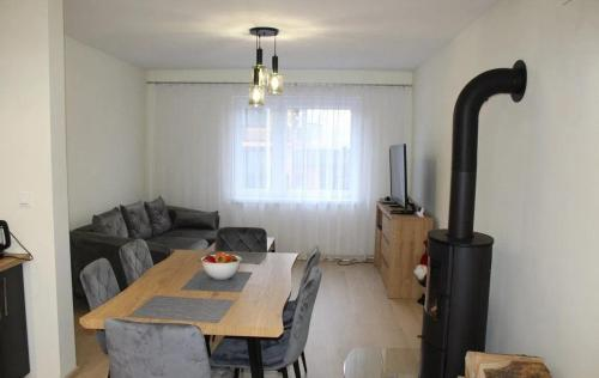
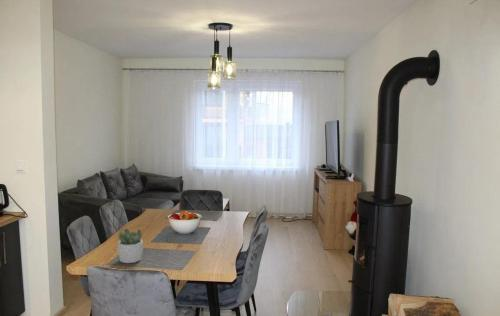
+ succulent plant [117,228,144,264]
